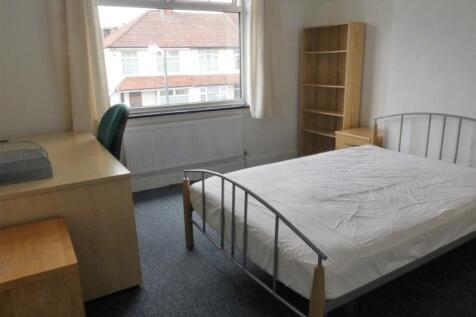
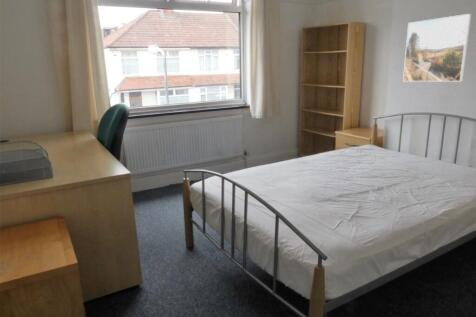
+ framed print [402,13,472,83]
